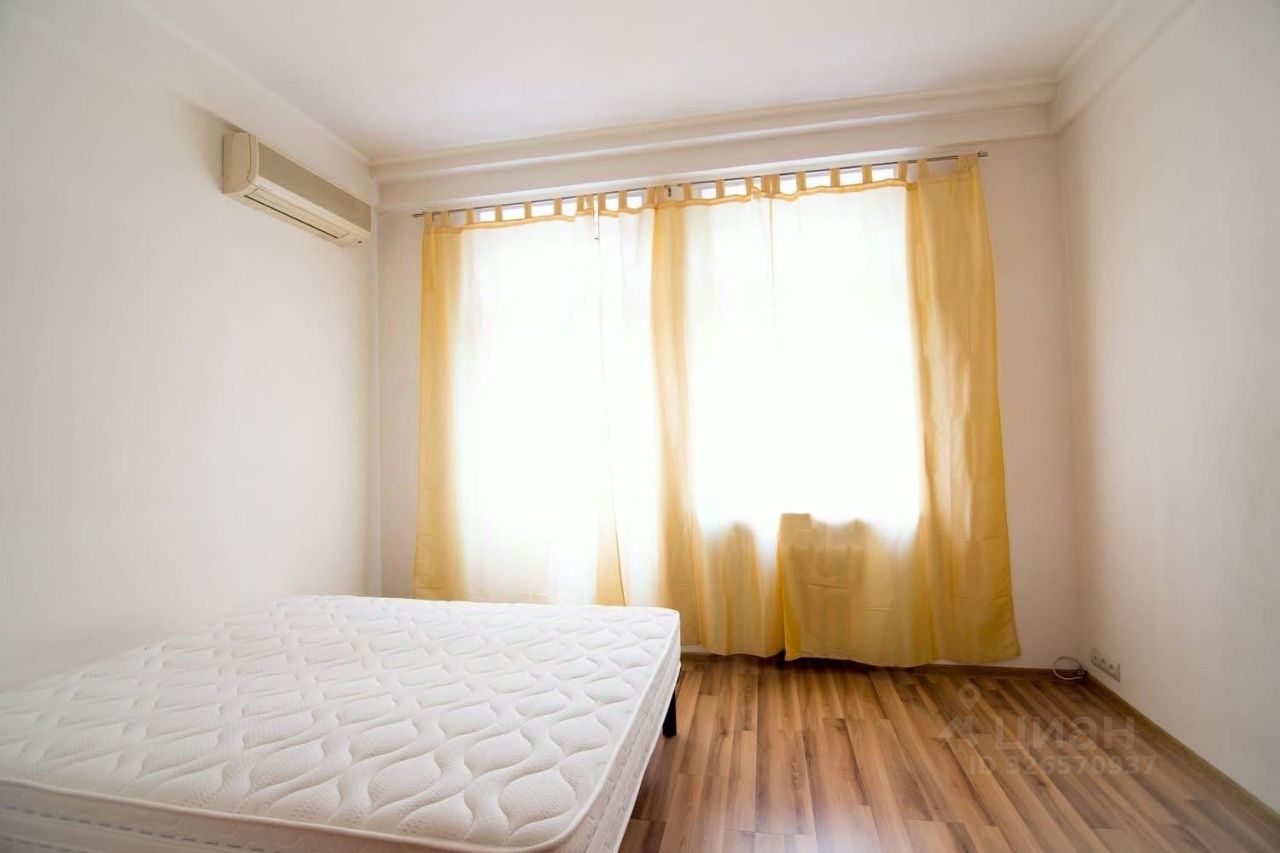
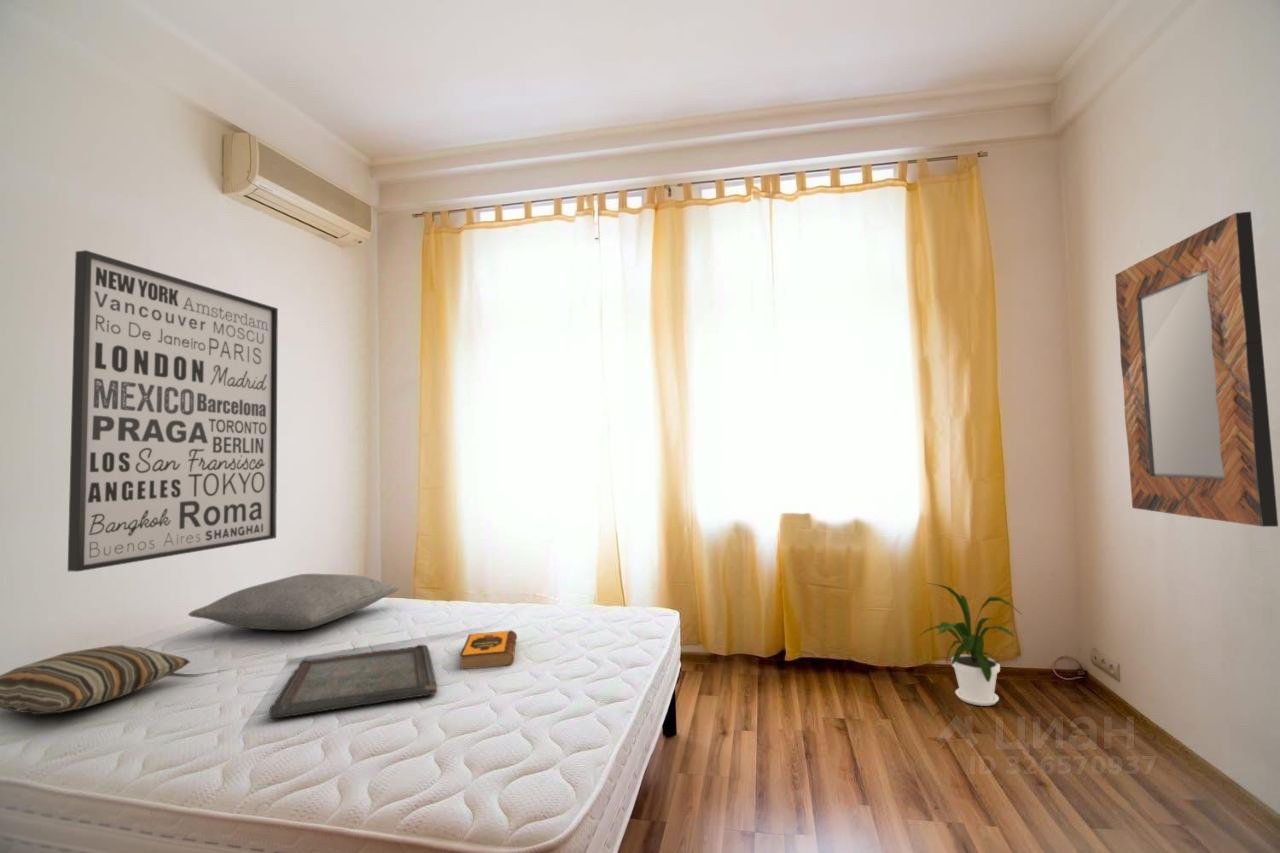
+ wall art [67,249,279,573]
+ pillow [0,644,191,715]
+ house plant [918,582,1023,707]
+ hardback book [459,629,518,671]
+ home mirror [1114,211,1279,528]
+ serving tray [268,644,438,720]
+ pillow [187,573,400,631]
